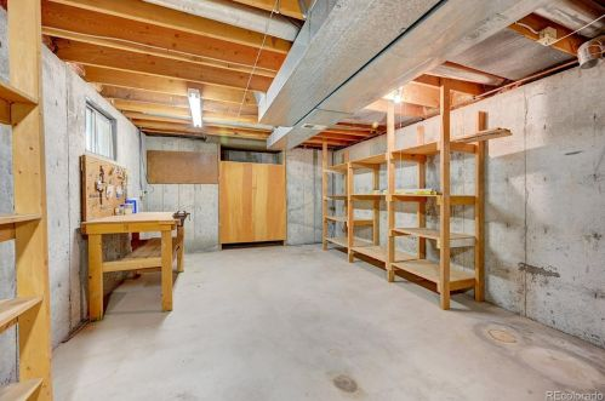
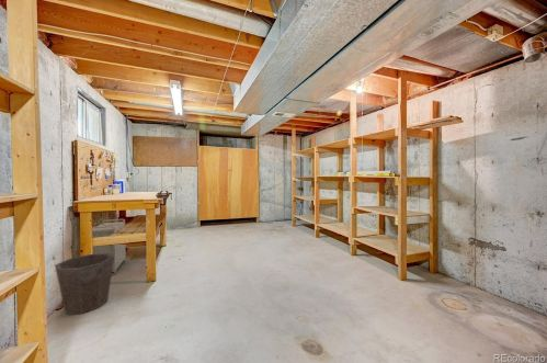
+ waste bin [54,253,114,316]
+ storage bin [91,218,127,276]
